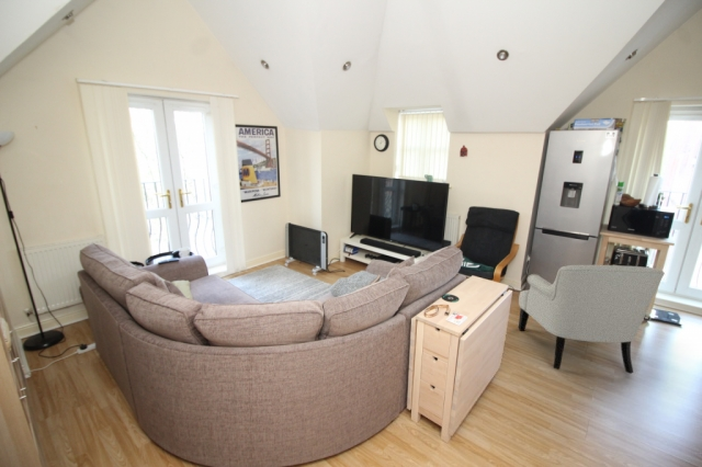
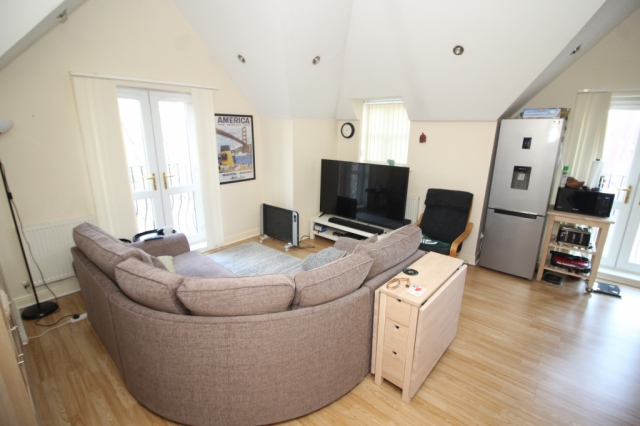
- chair [517,264,666,375]
